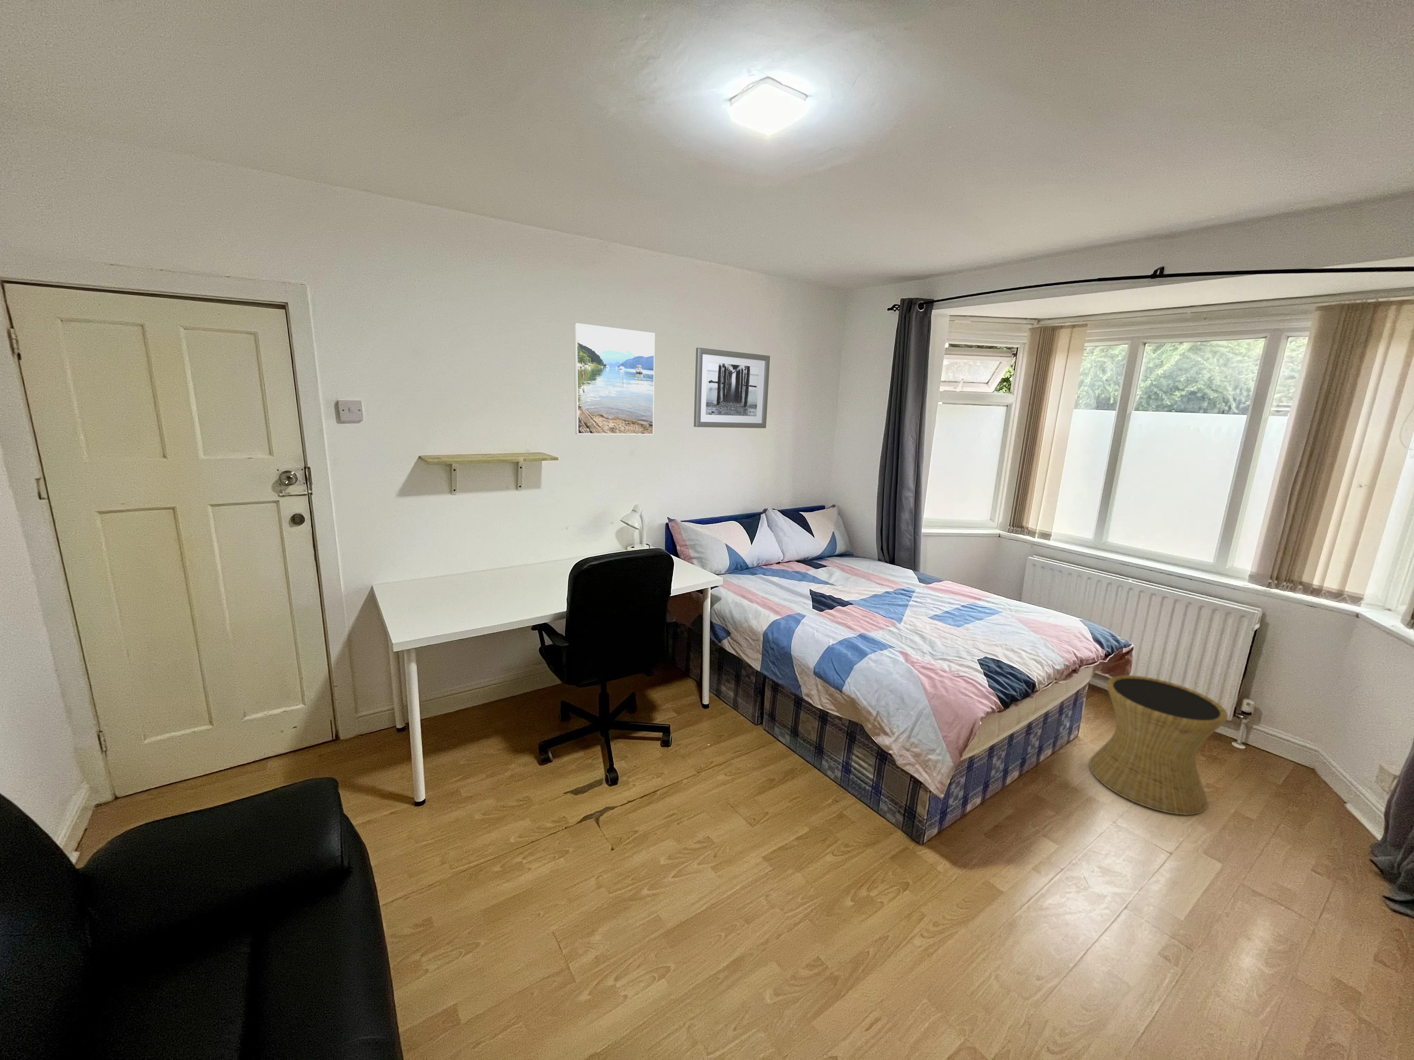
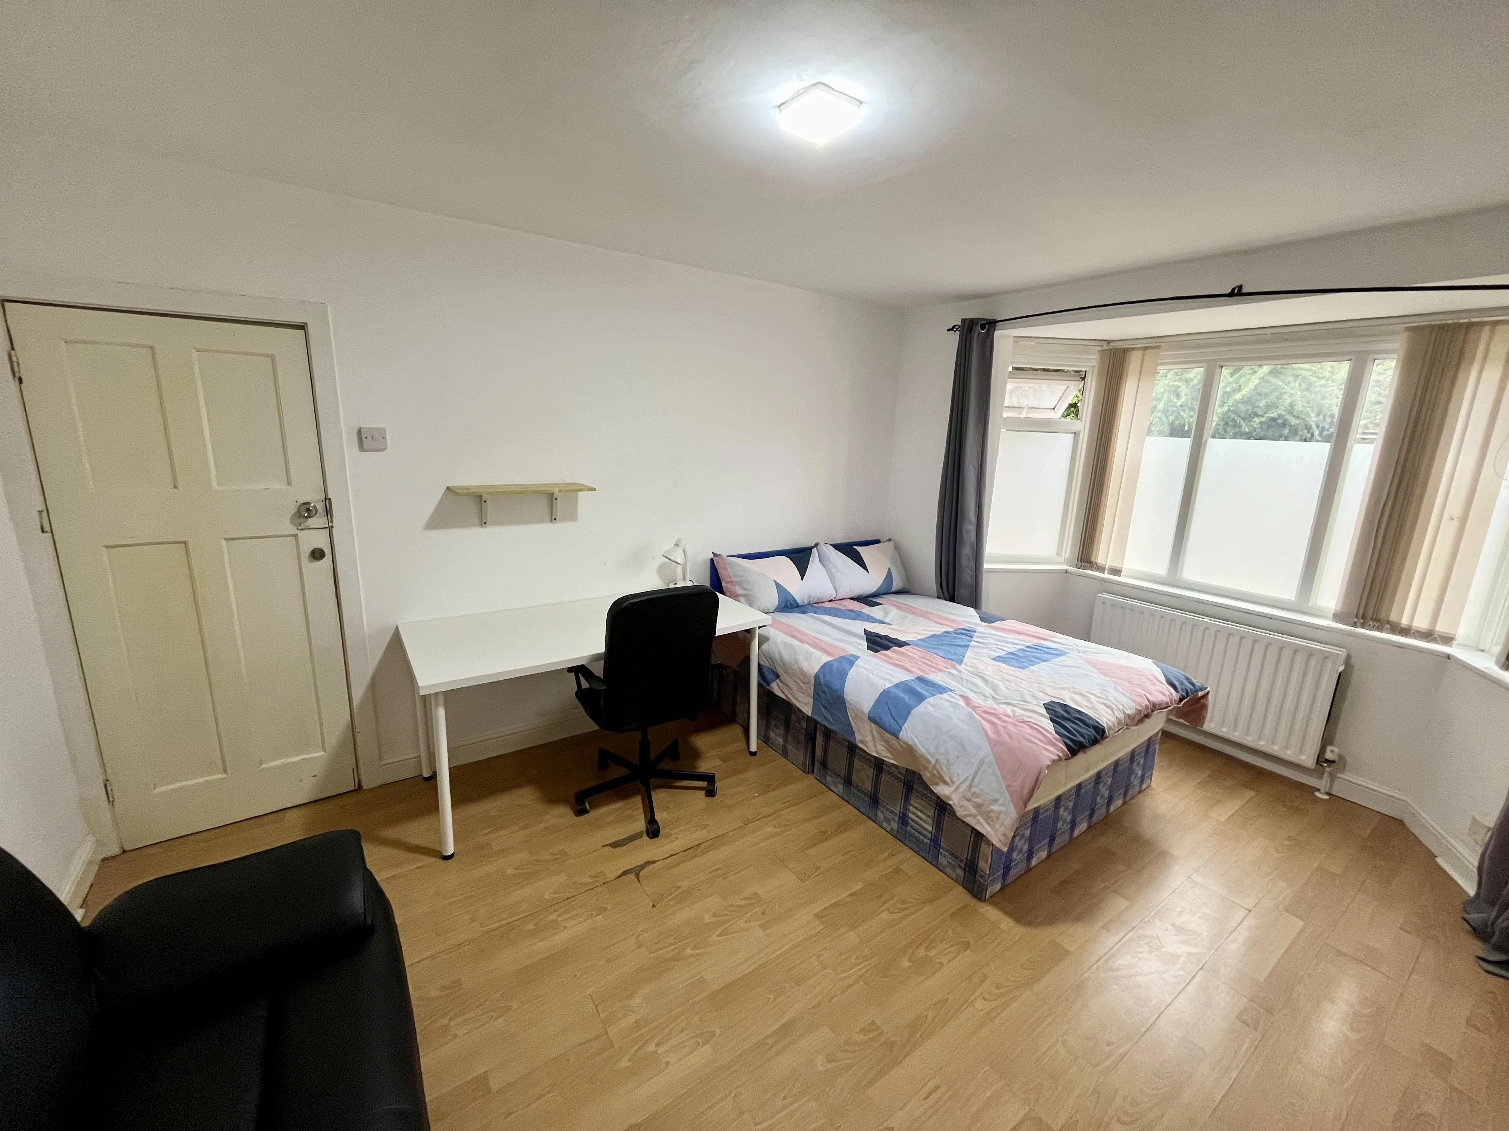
- side table [1089,675,1228,815]
- wall art [694,347,770,429]
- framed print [573,323,656,435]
